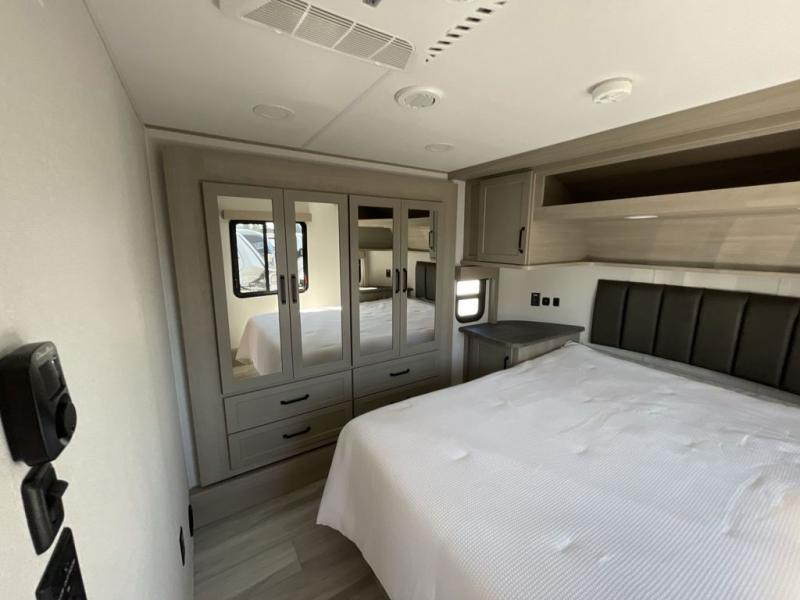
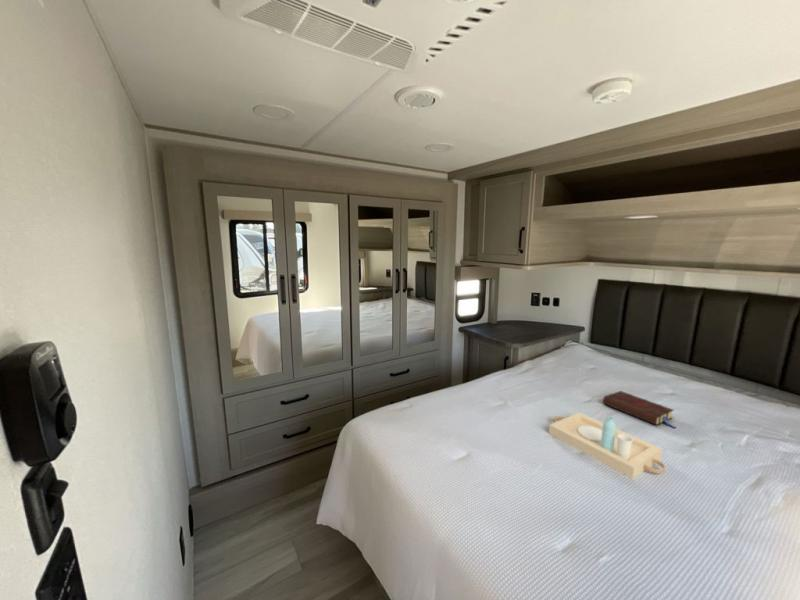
+ book [602,390,676,429]
+ serving tray [548,412,666,480]
